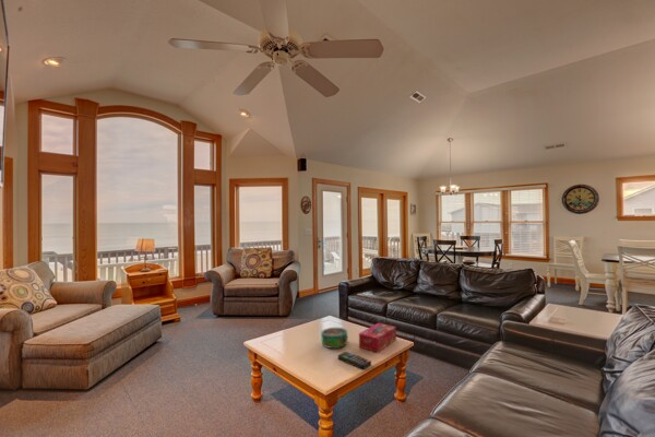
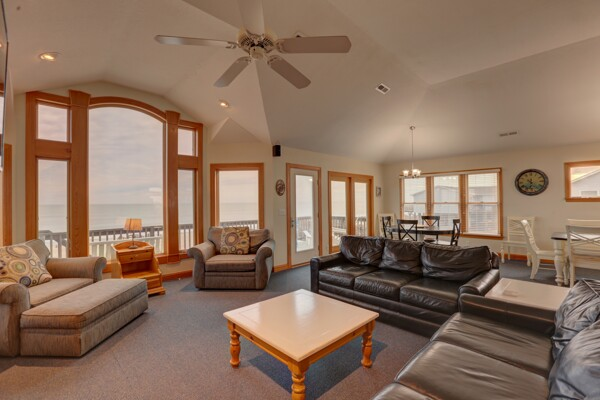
- decorative bowl [320,327,349,350]
- tissue box [358,322,397,354]
- remote control [337,351,372,370]
